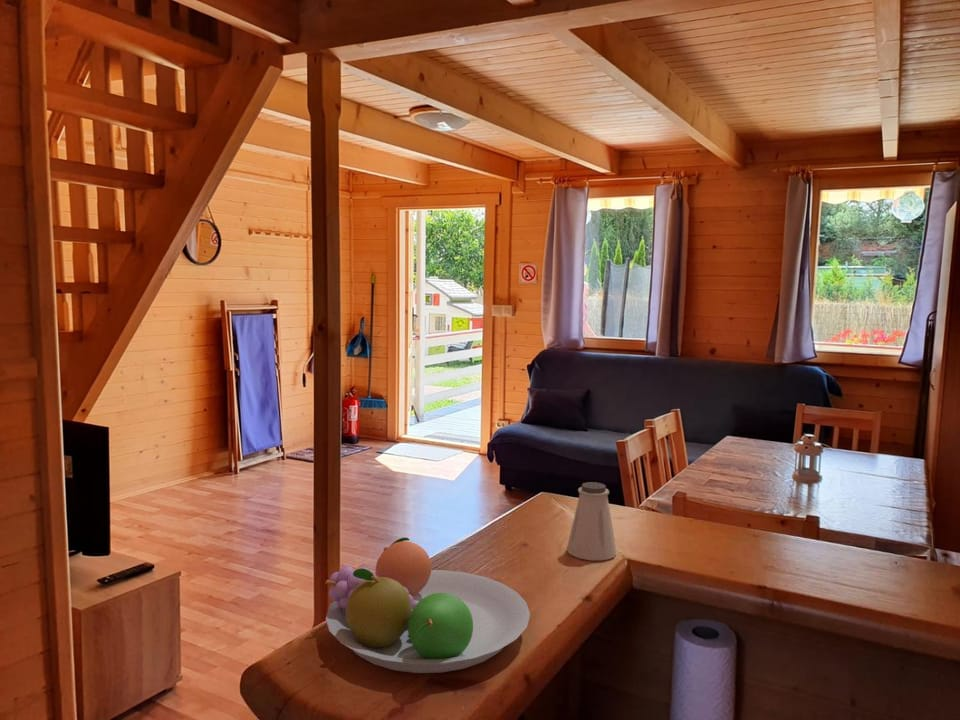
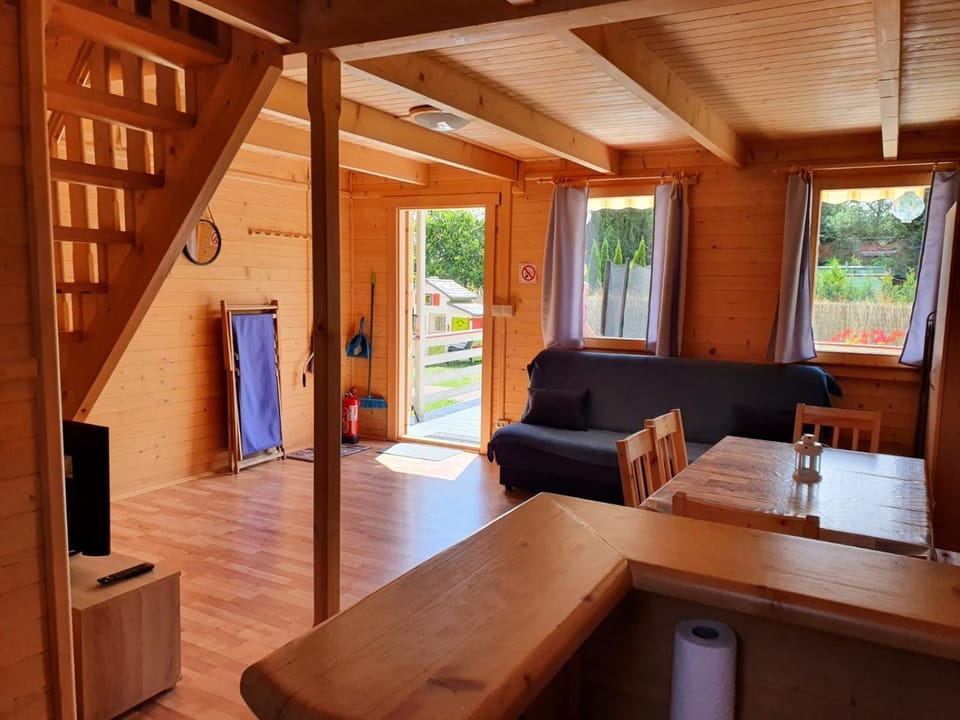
- fruit bowl [325,536,531,674]
- saltshaker [566,481,618,561]
